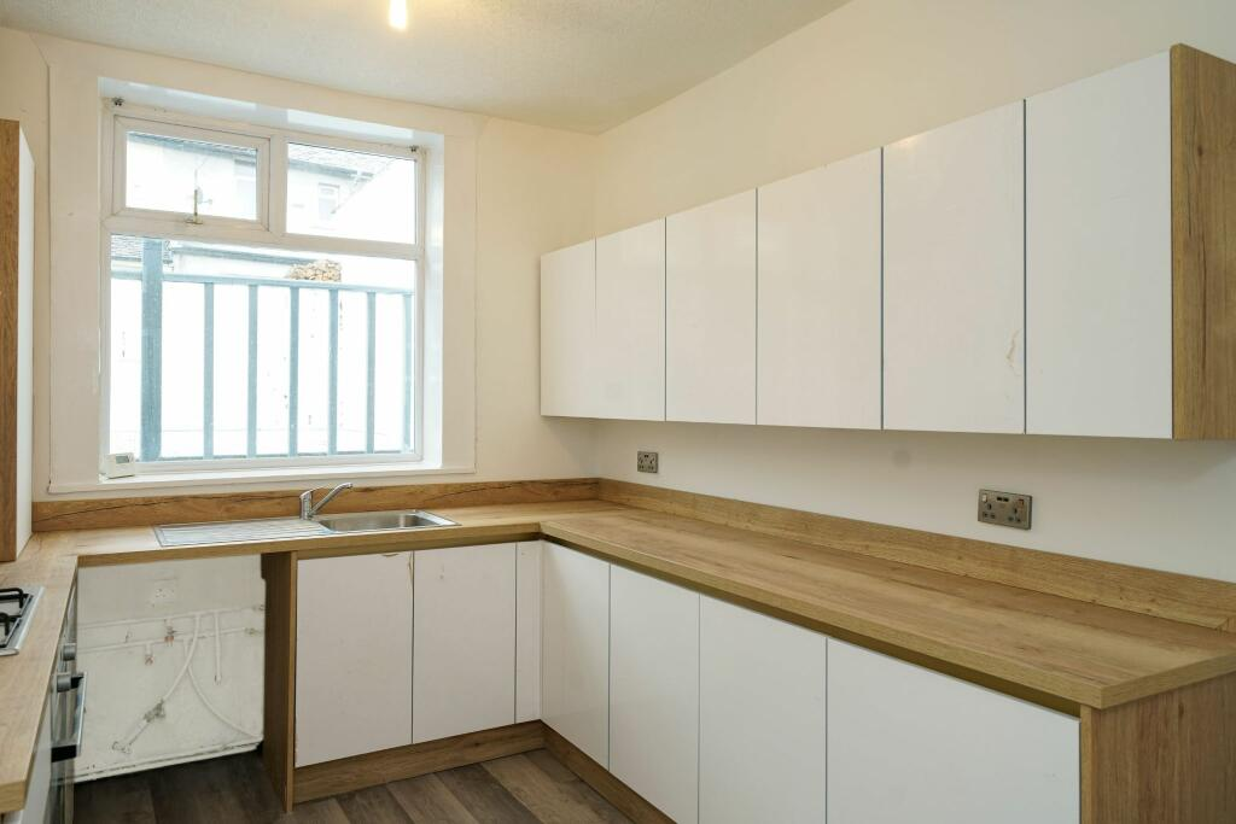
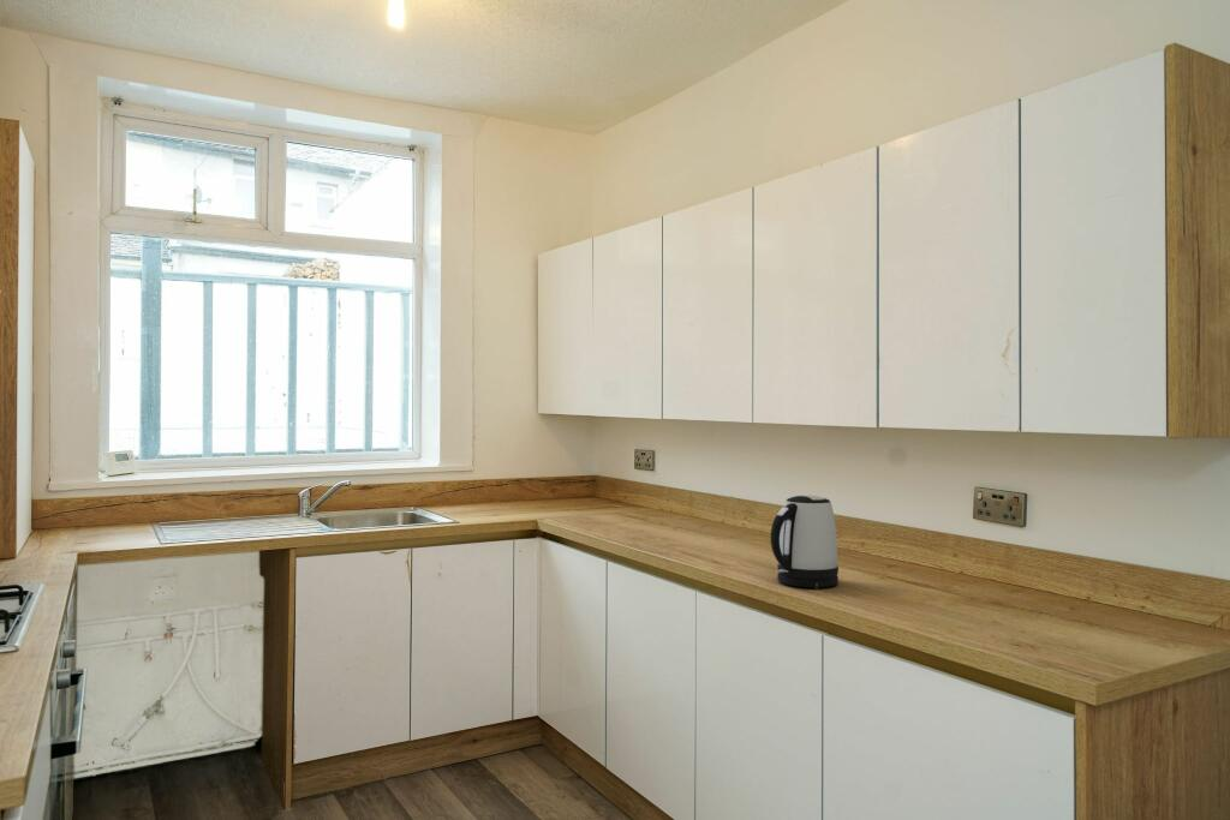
+ kettle [770,493,840,589]
